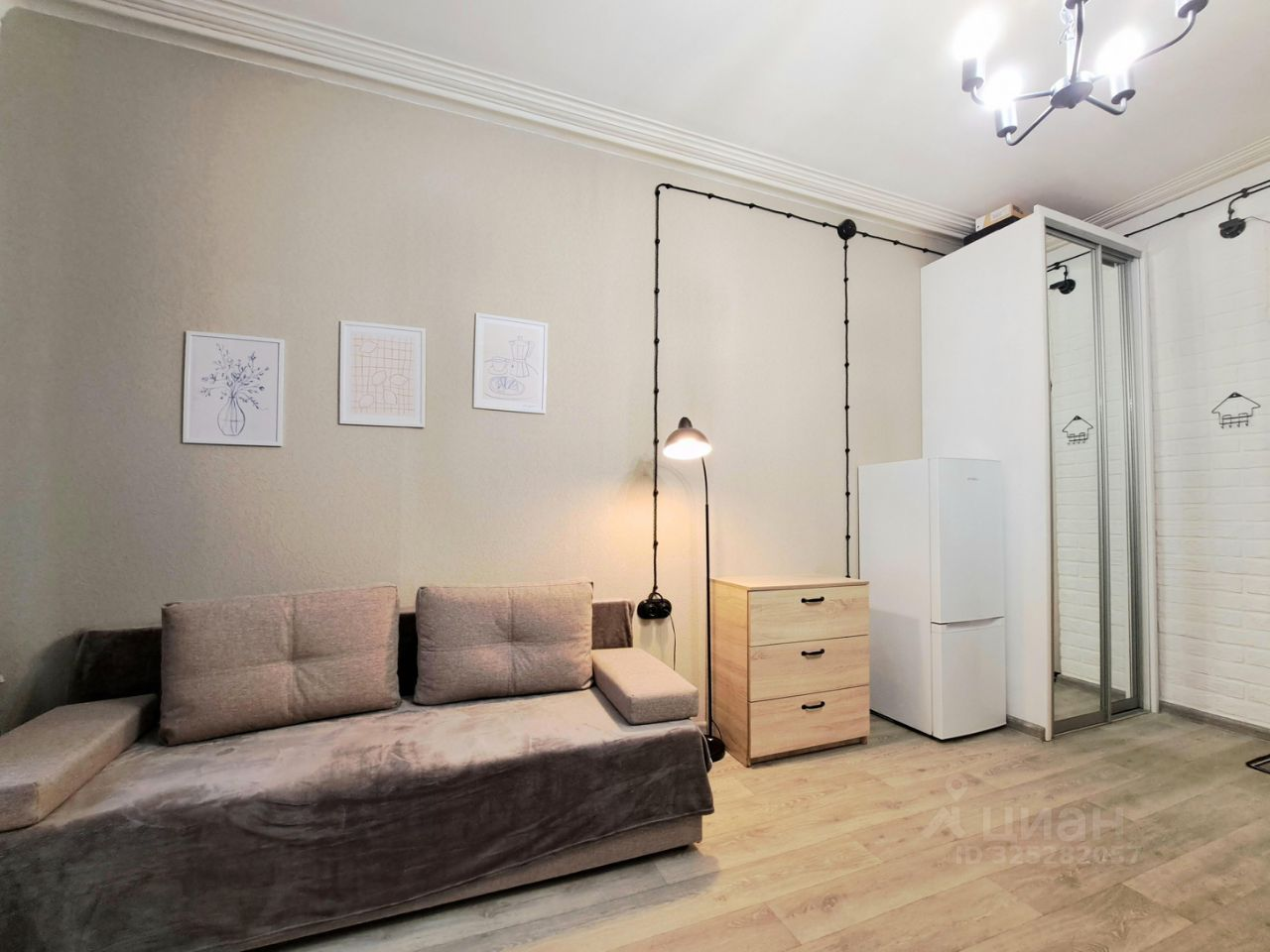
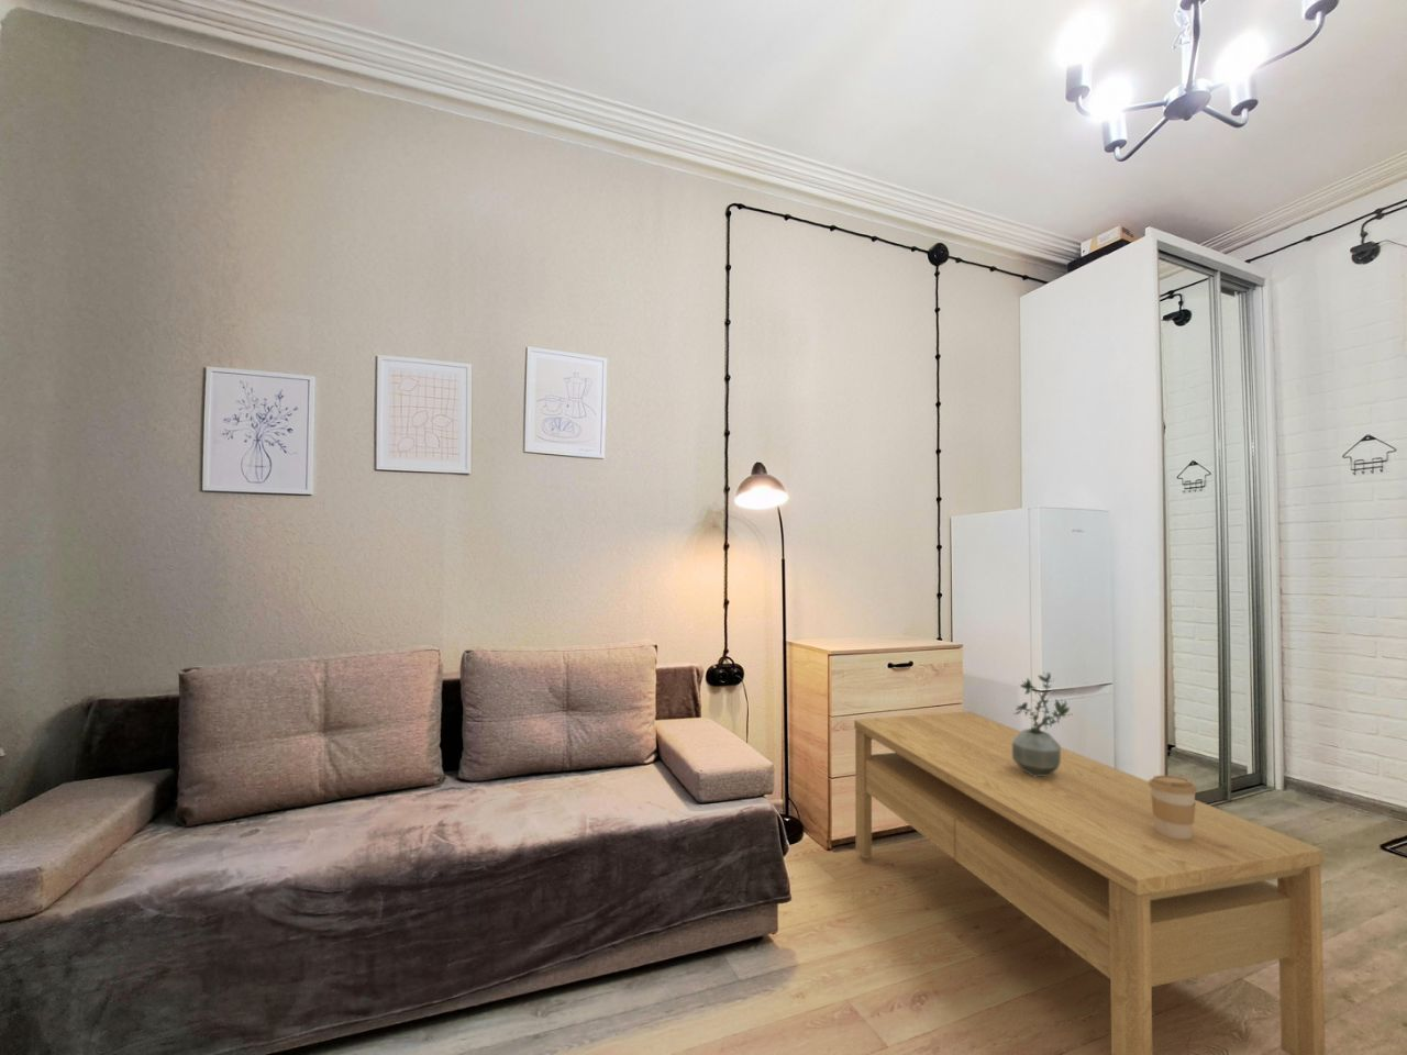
+ coffee cup [1148,775,1198,840]
+ coffee table [853,711,1327,1055]
+ potted plant [1013,670,1072,777]
